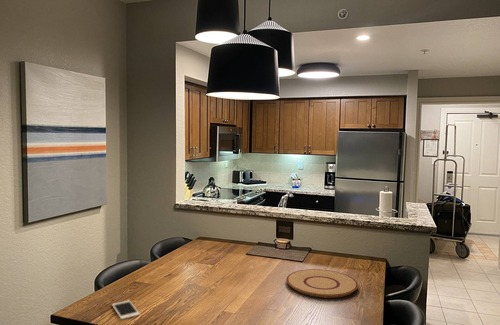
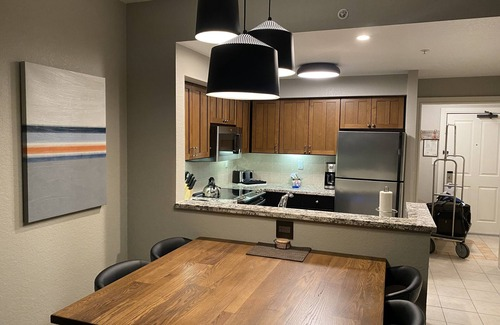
- plate [285,268,359,299]
- cell phone [111,300,141,320]
